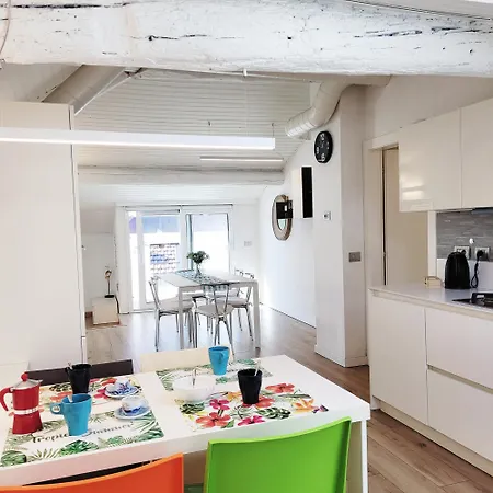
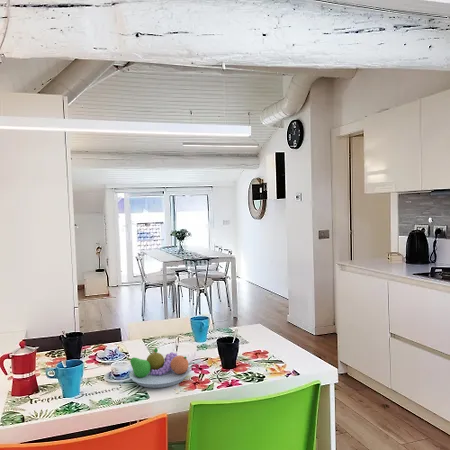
+ fruit bowl [126,347,191,389]
